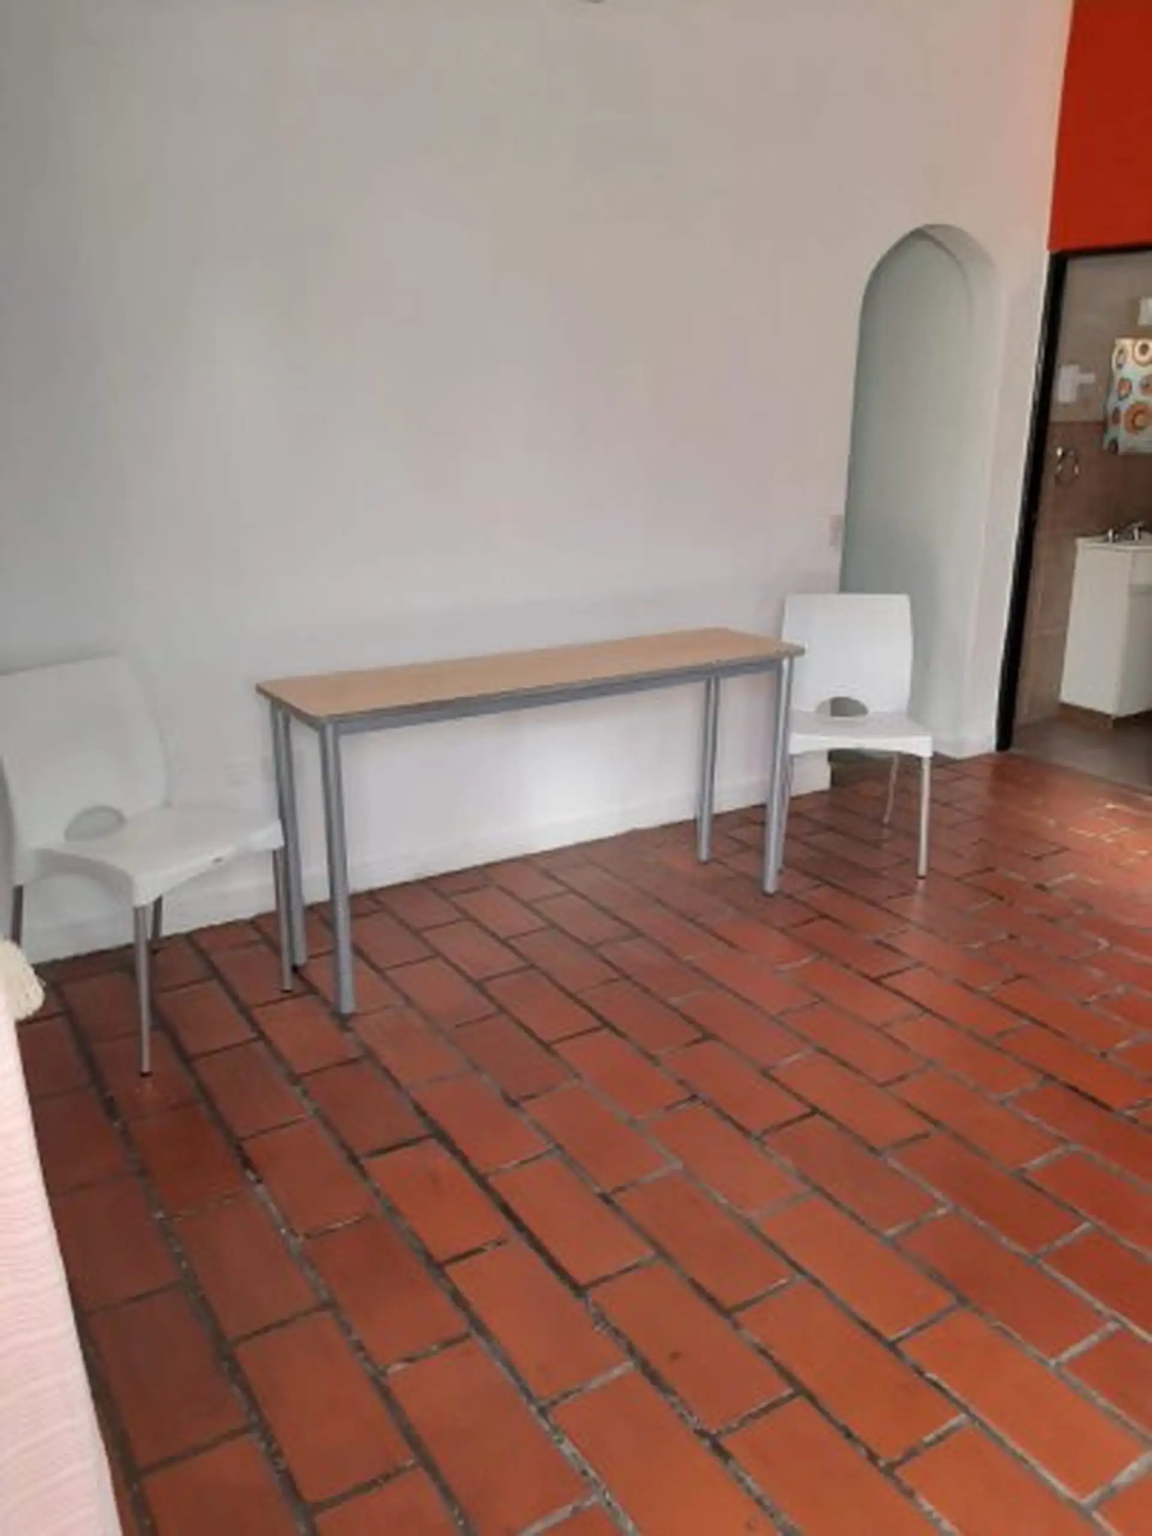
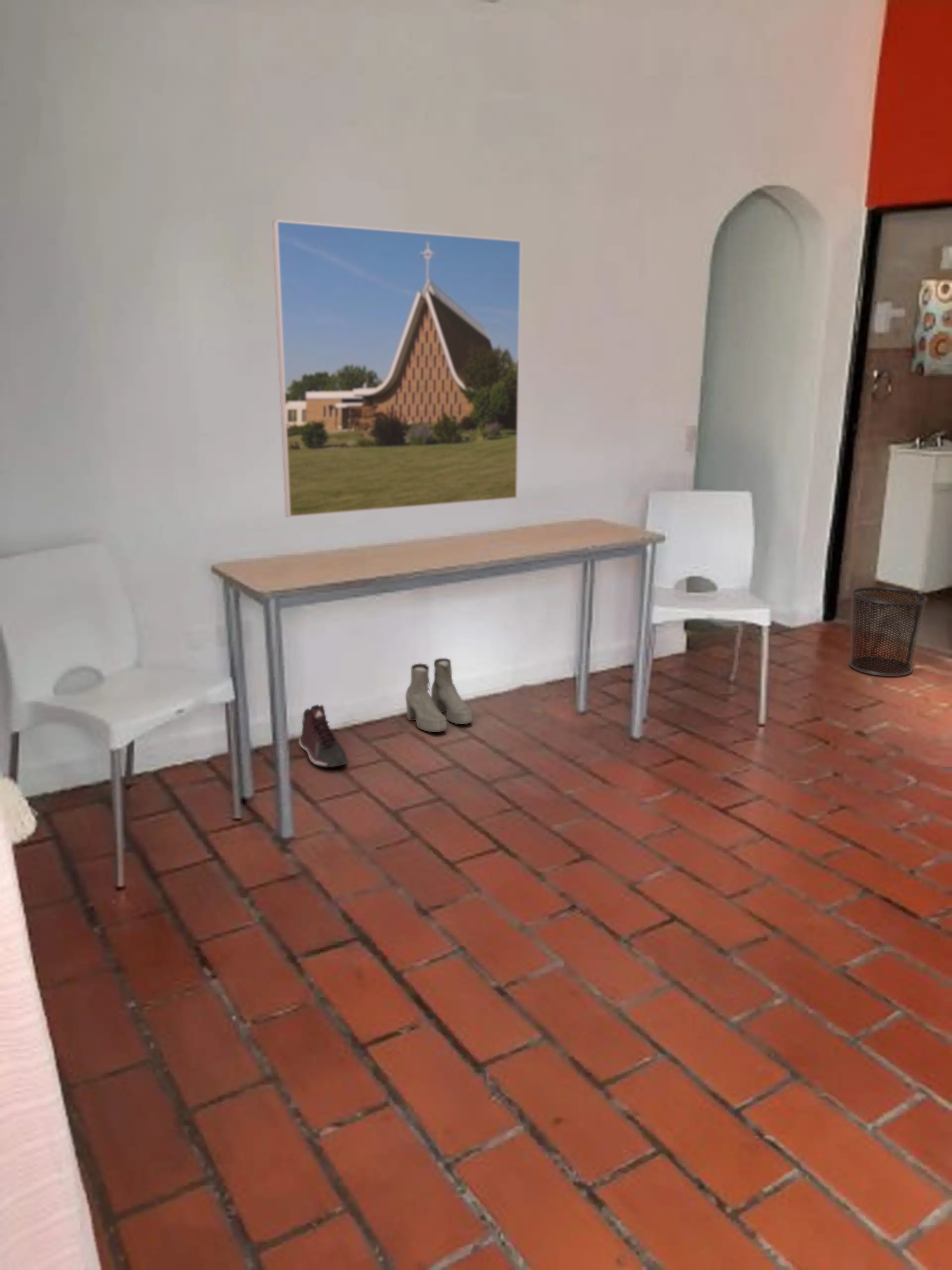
+ waste bin [848,586,928,677]
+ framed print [272,220,522,518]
+ boots [405,658,473,733]
+ sneaker [298,704,348,768]
